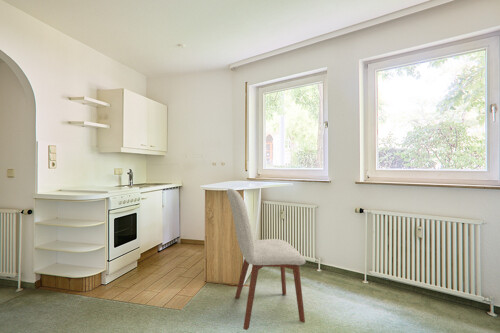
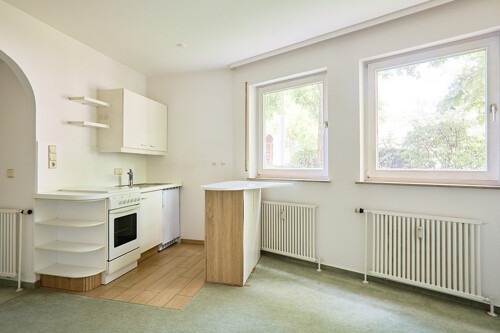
- chair [226,188,307,331]
